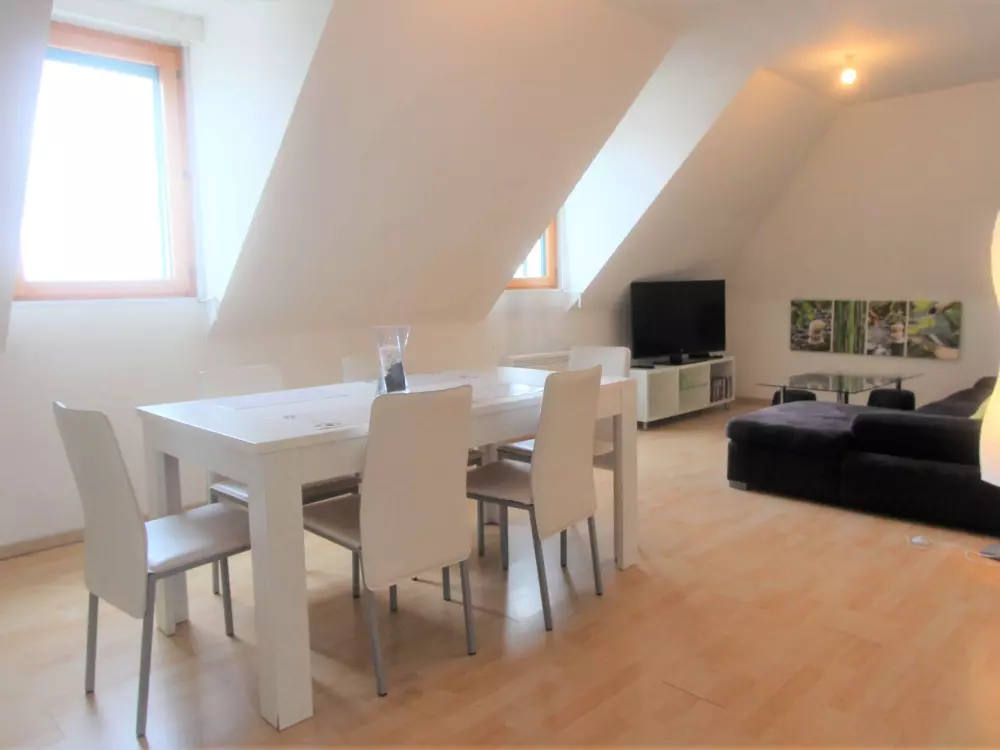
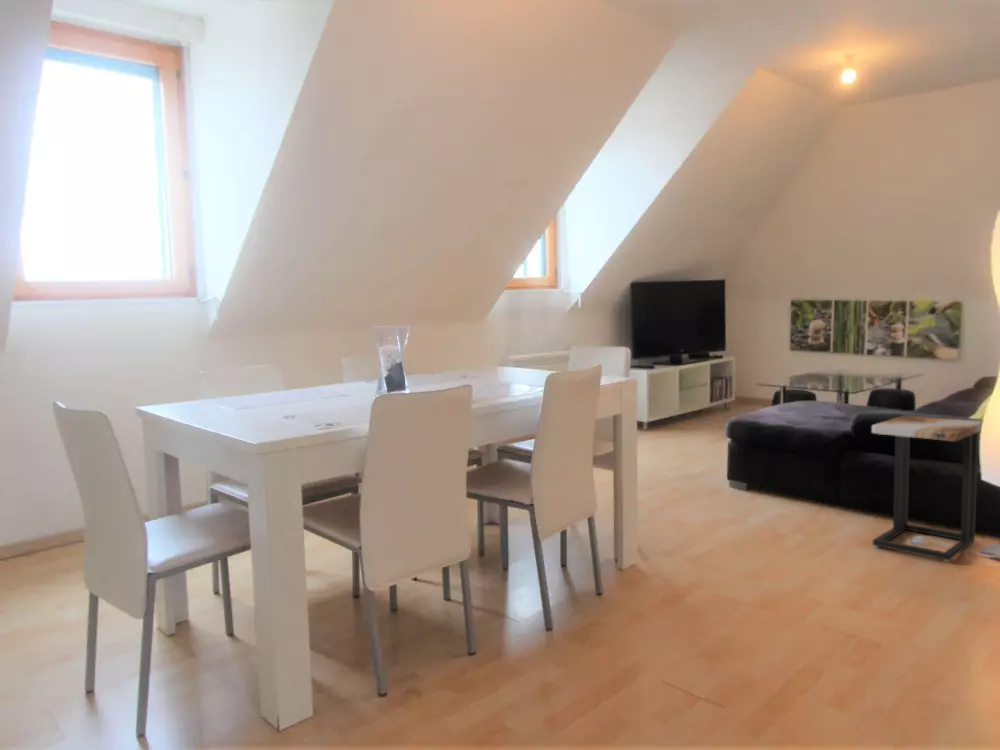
+ side table [871,414,983,562]
